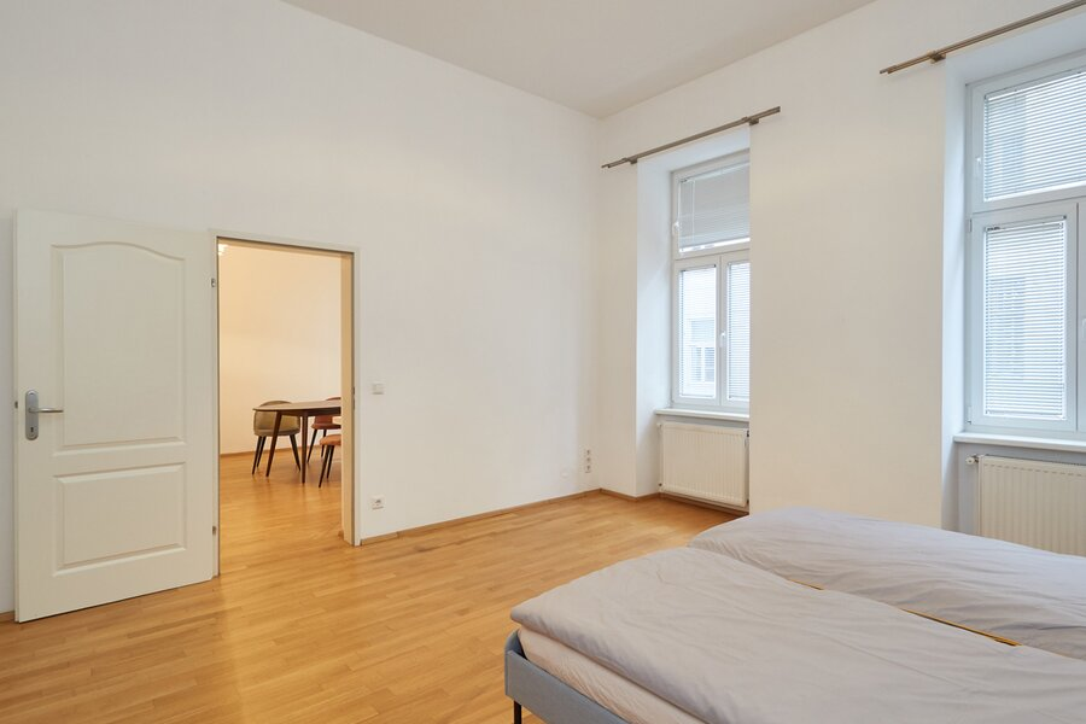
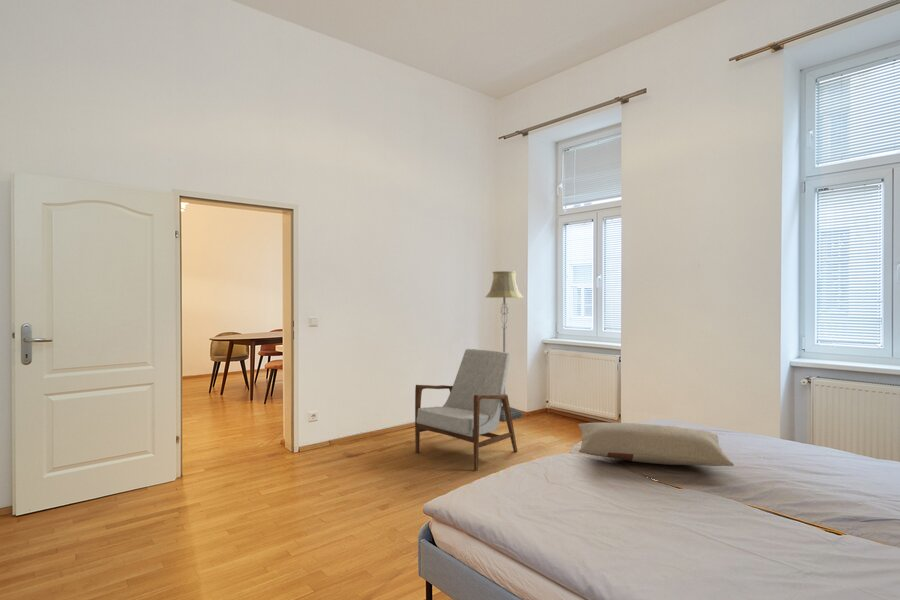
+ armchair [414,348,519,472]
+ pillow [577,422,735,467]
+ floor lamp [485,270,524,422]
